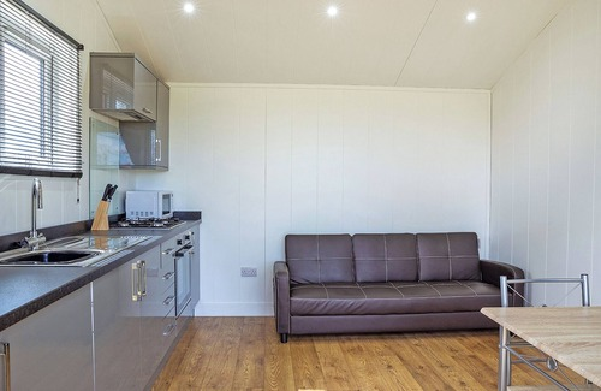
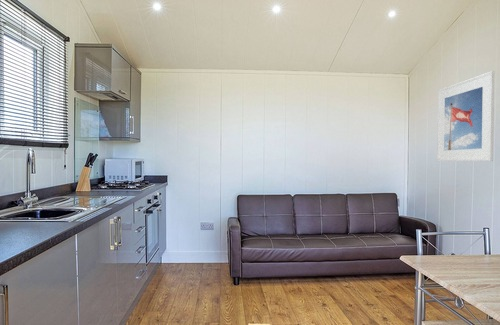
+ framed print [436,70,495,162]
